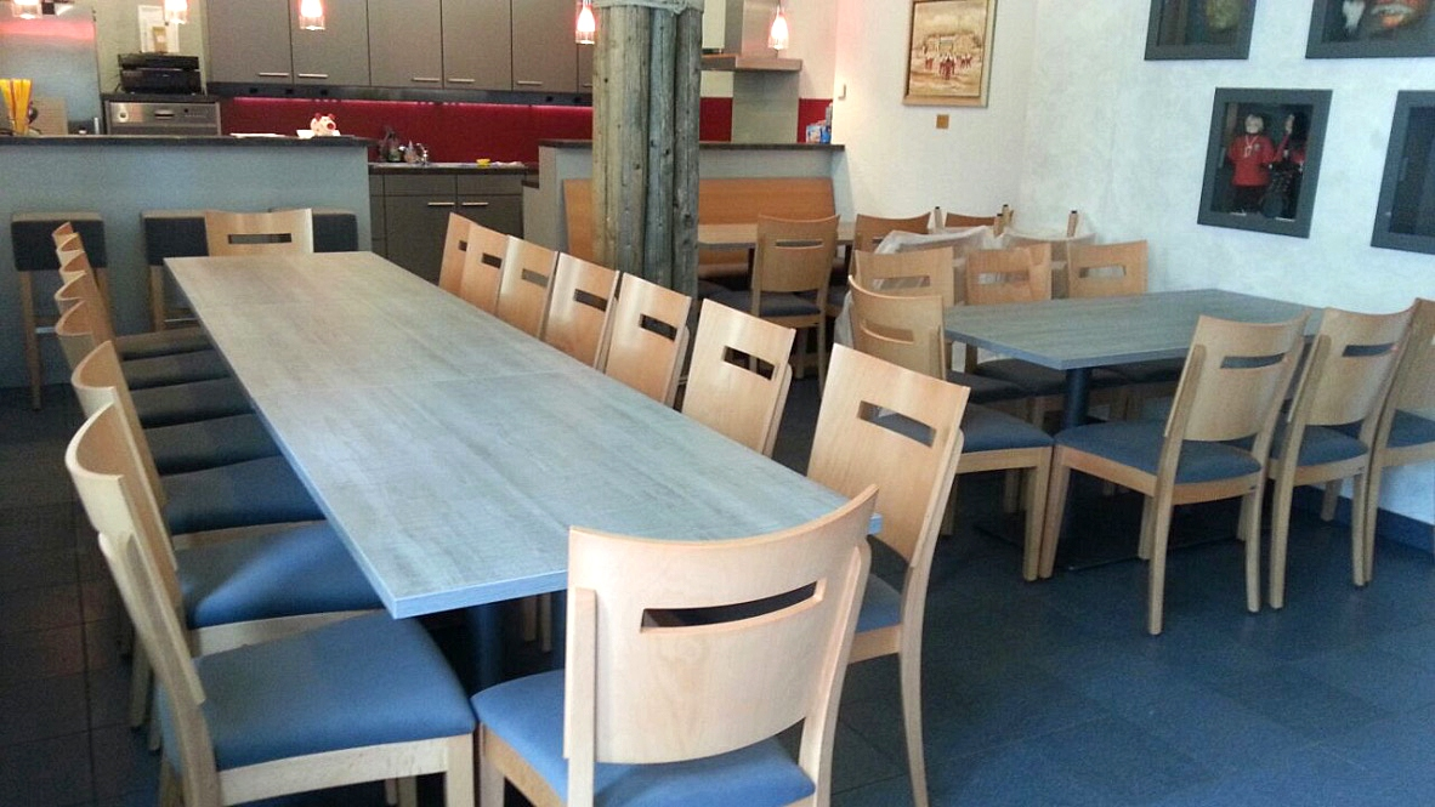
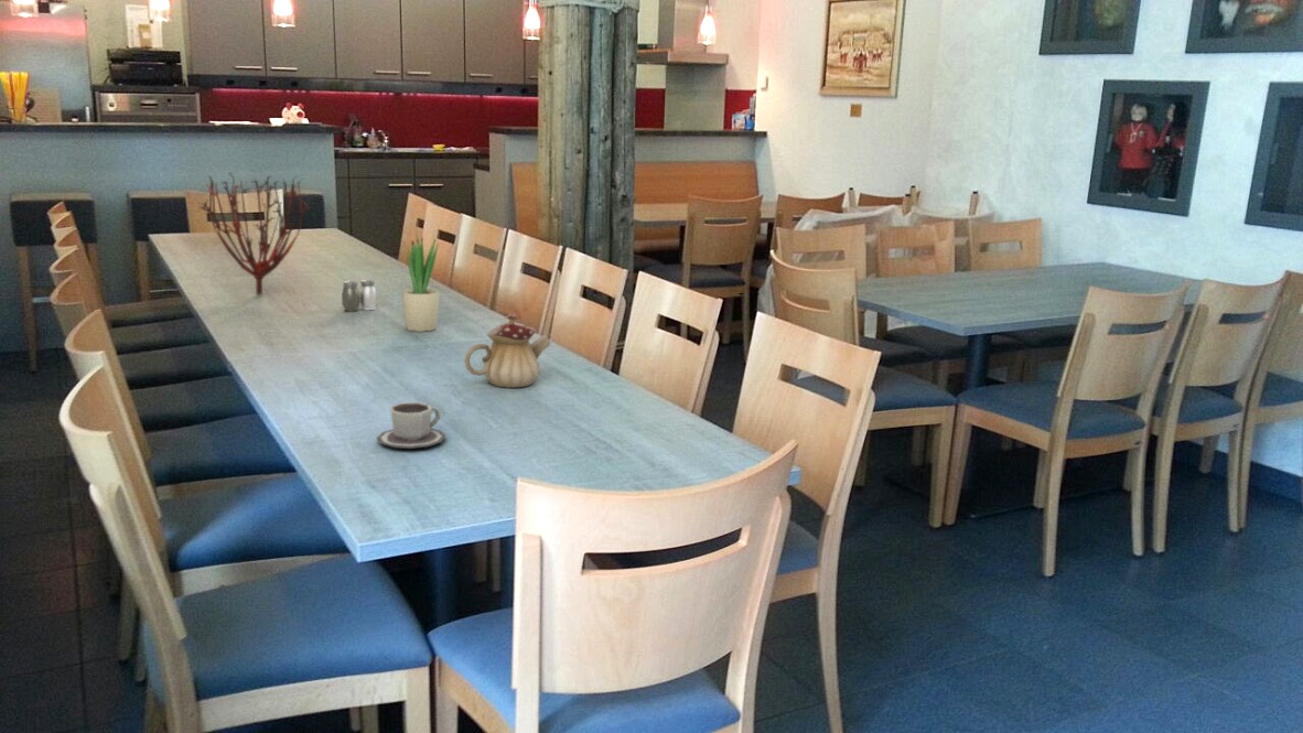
+ potted plant [400,222,441,333]
+ salt and pepper shaker [341,279,378,313]
+ teapot [463,313,551,389]
+ plant [196,172,314,297]
+ cup [376,401,448,450]
